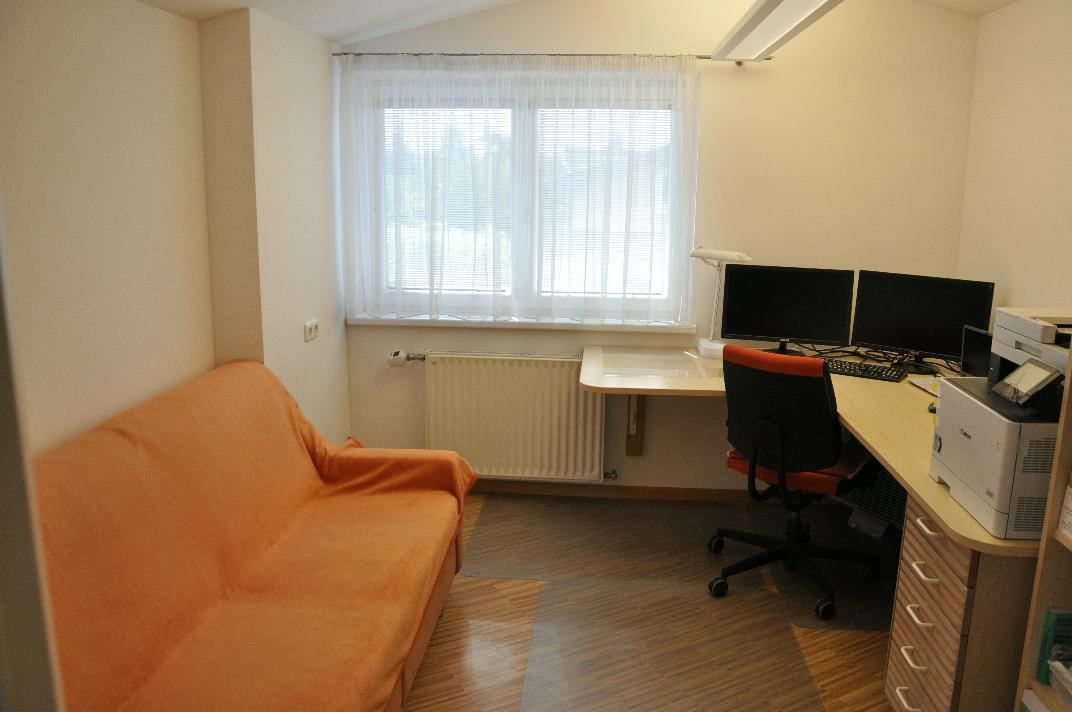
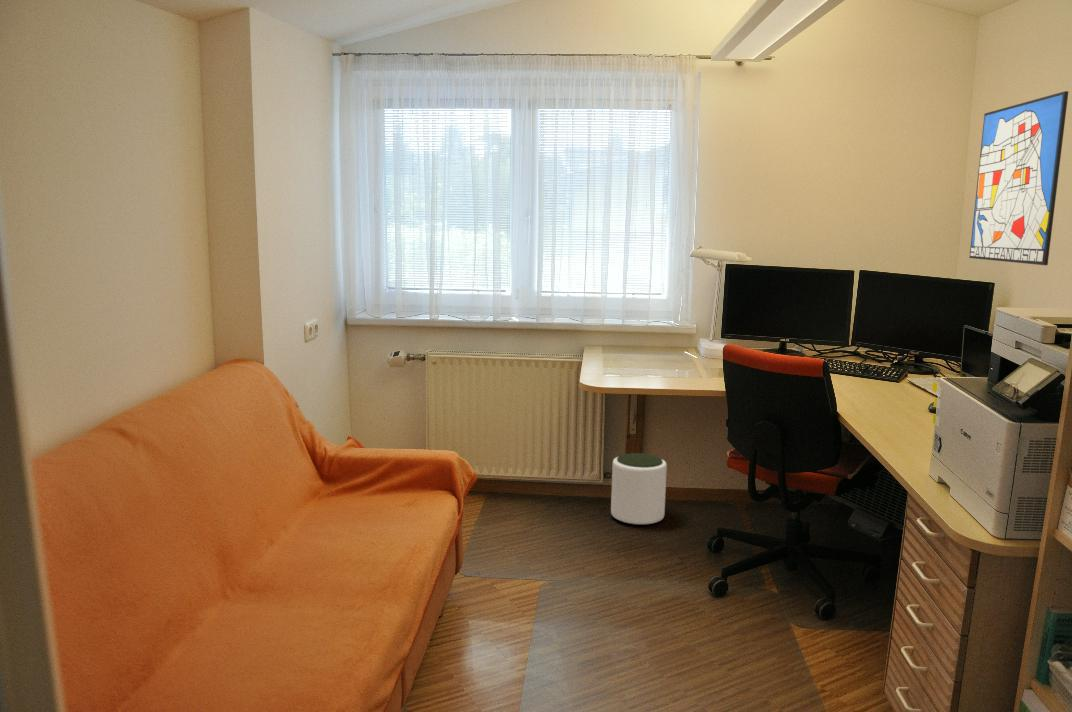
+ wall art [968,90,1069,266]
+ plant pot [610,452,668,526]
